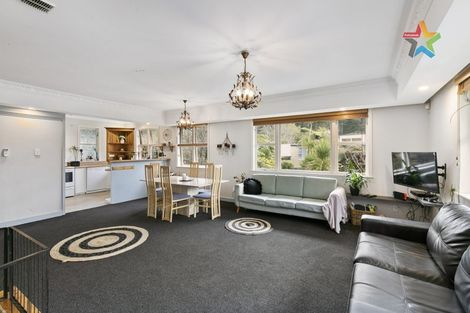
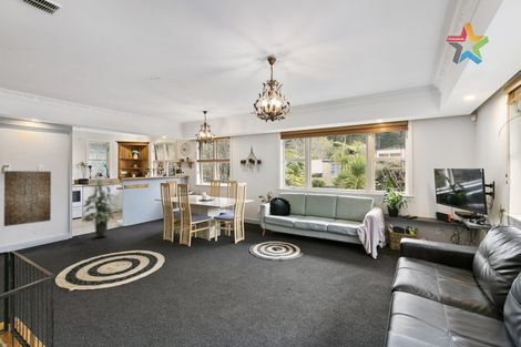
+ wall art [3,170,52,227]
+ indoor plant [81,175,119,238]
